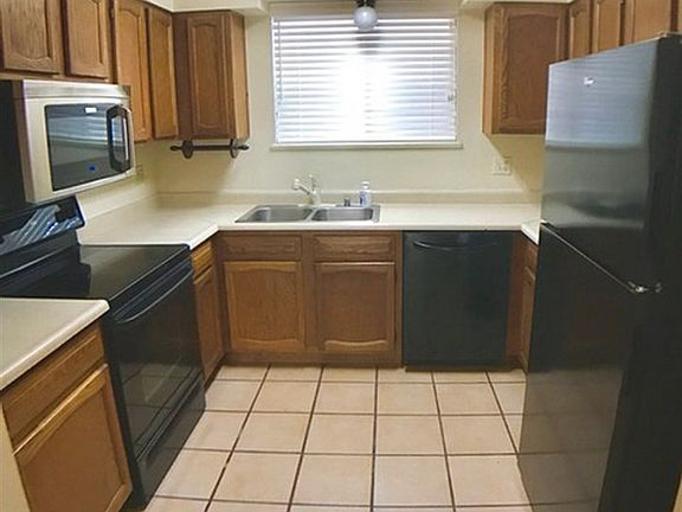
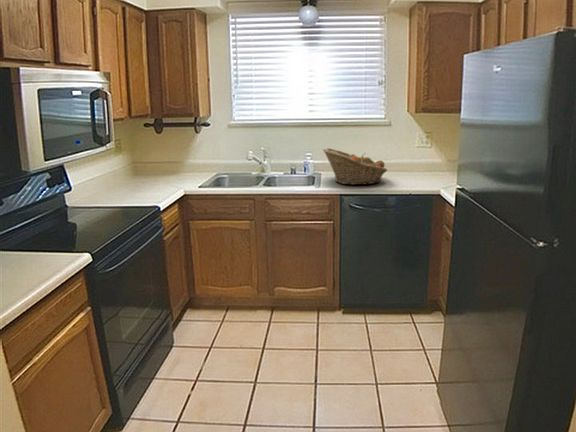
+ fruit basket [322,147,388,186]
